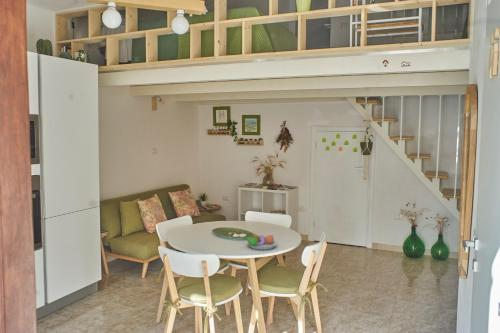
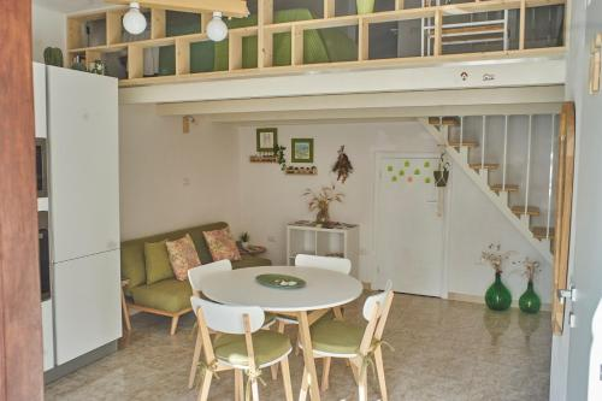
- fruit bowl [243,233,278,251]
